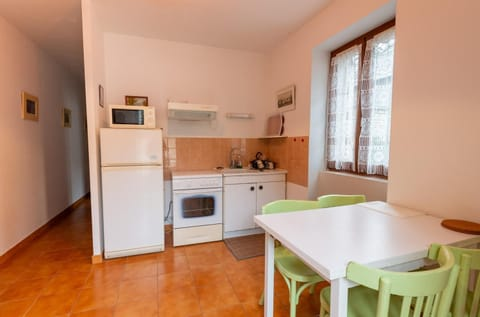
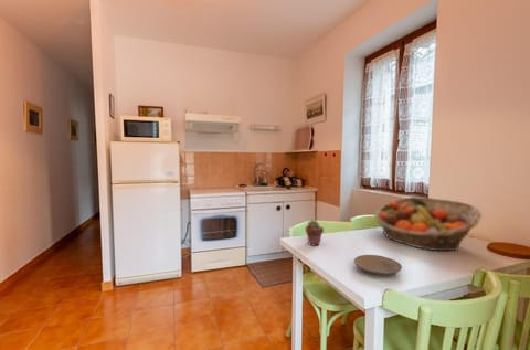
+ potted succulent [305,219,325,246]
+ plate [353,254,403,276]
+ fruit basket [373,195,483,252]
